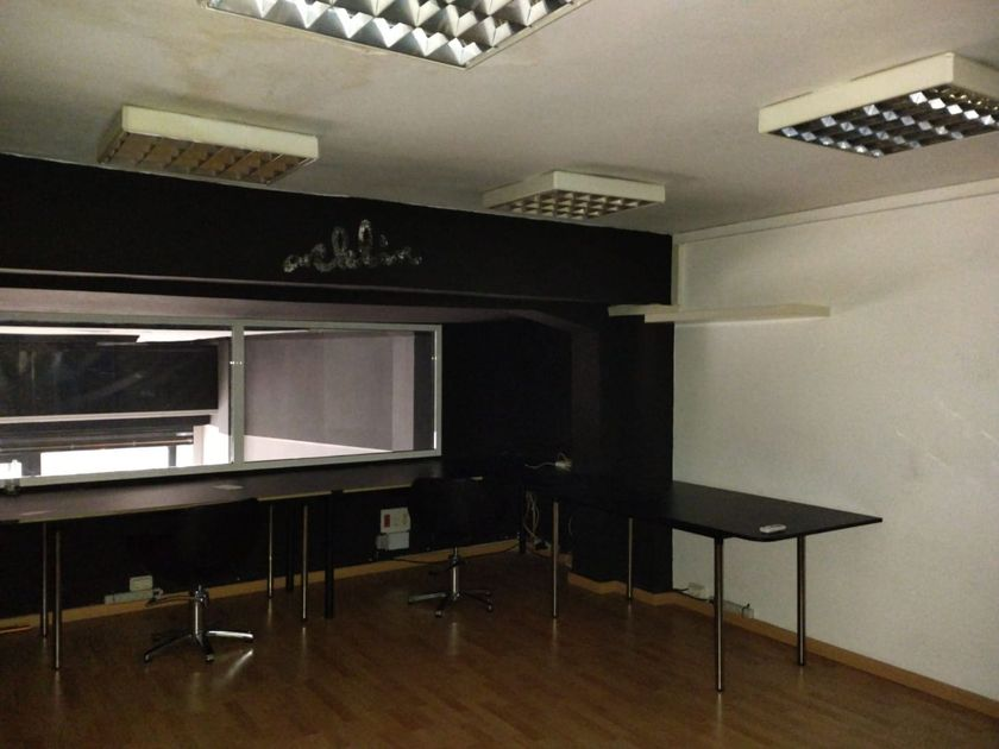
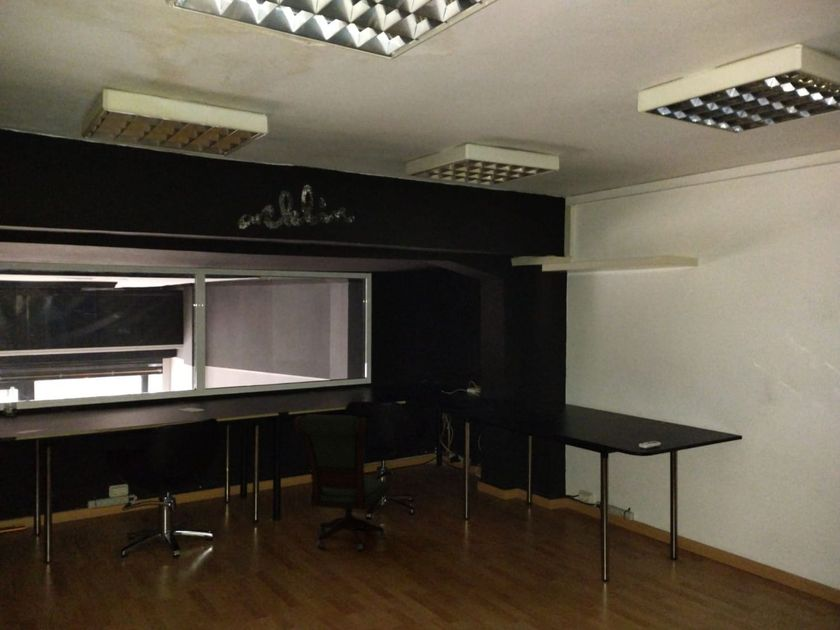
+ office chair [292,413,390,552]
